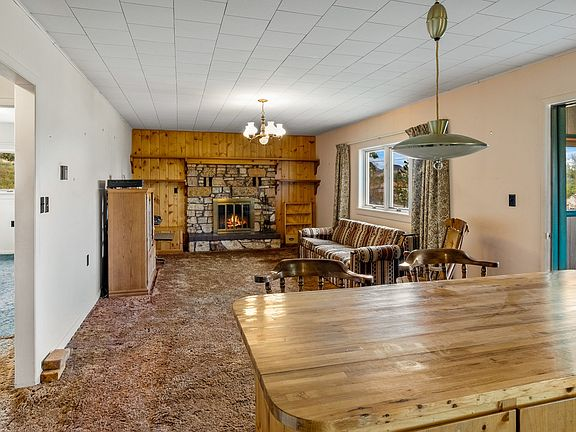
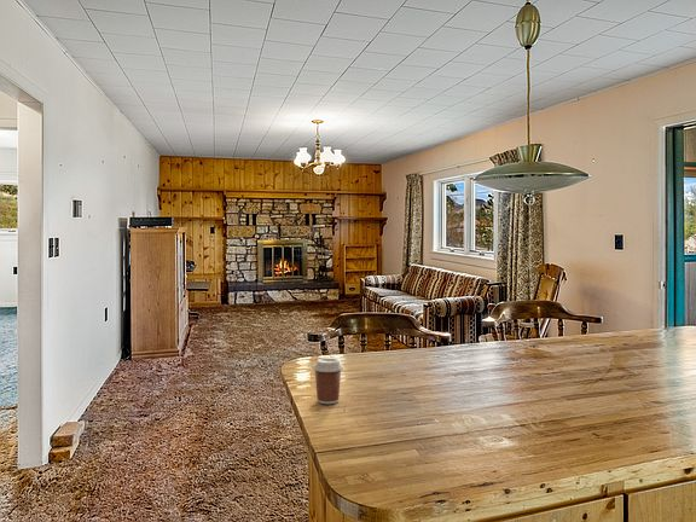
+ coffee cup [312,356,344,405]
